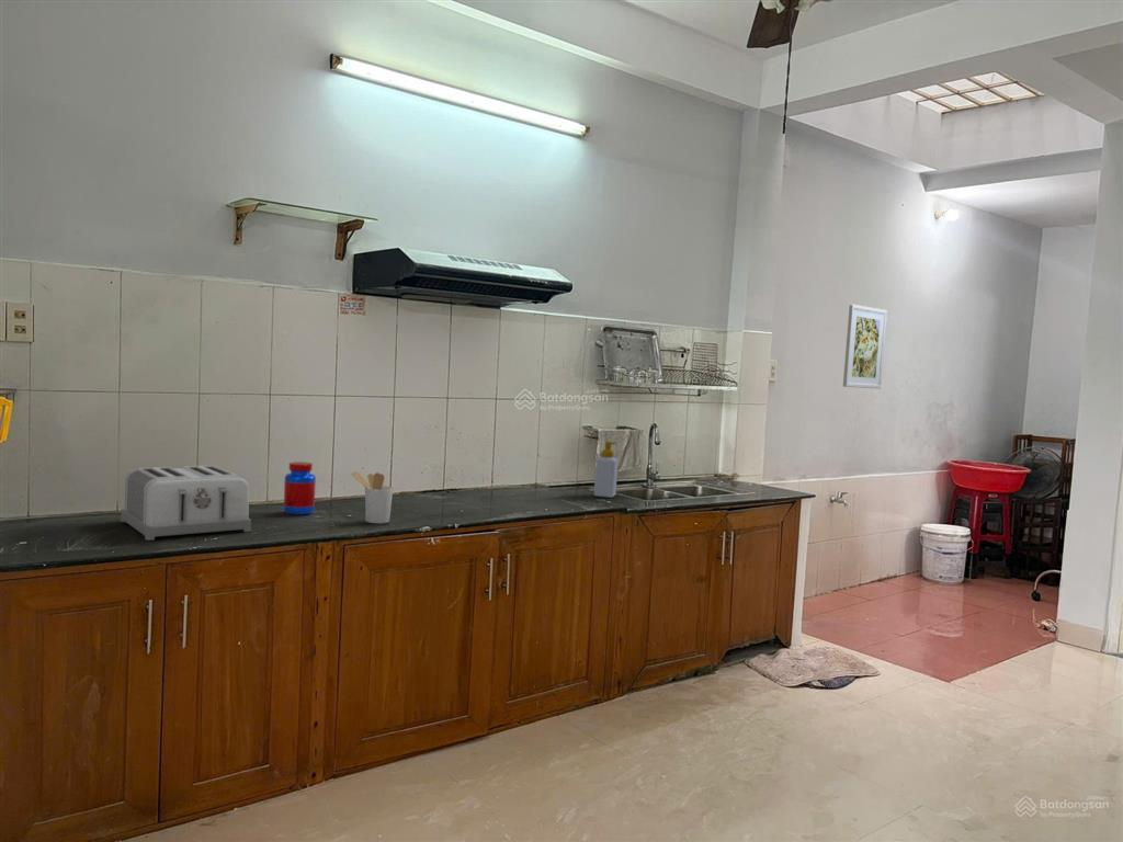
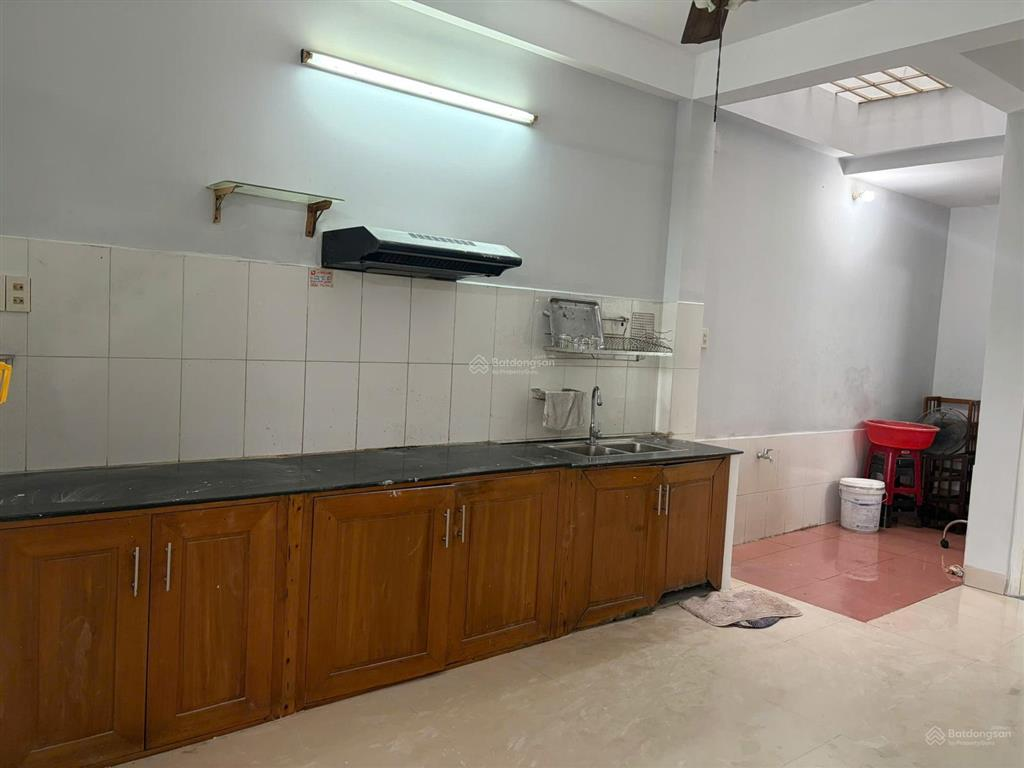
- utensil holder [351,470,394,524]
- soap bottle [593,441,619,499]
- toaster [120,465,252,542]
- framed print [842,304,888,390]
- jar [283,460,317,516]
